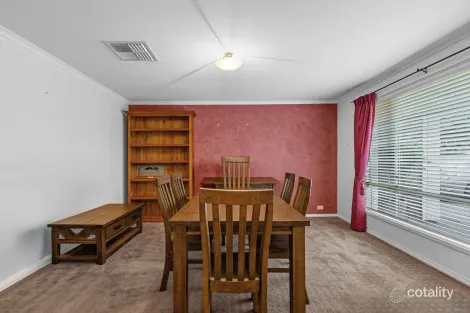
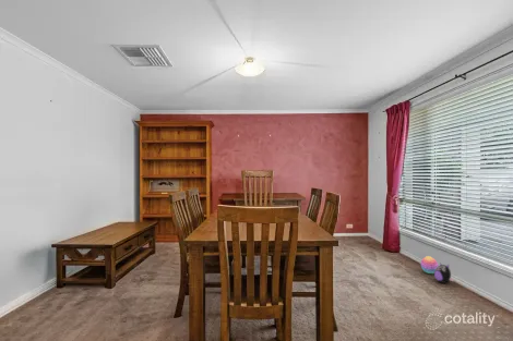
+ plush toy [433,263,455,284]
+ stacking toy [420,255,440,275]
